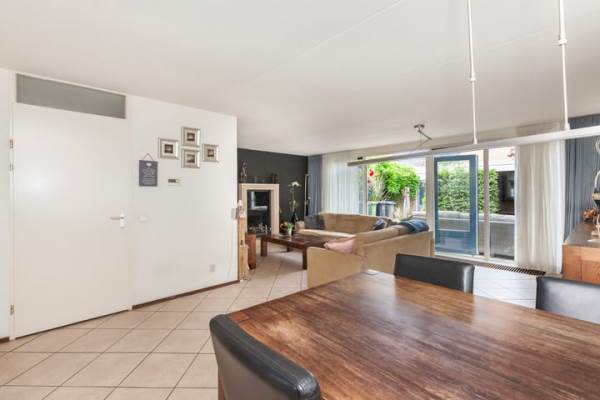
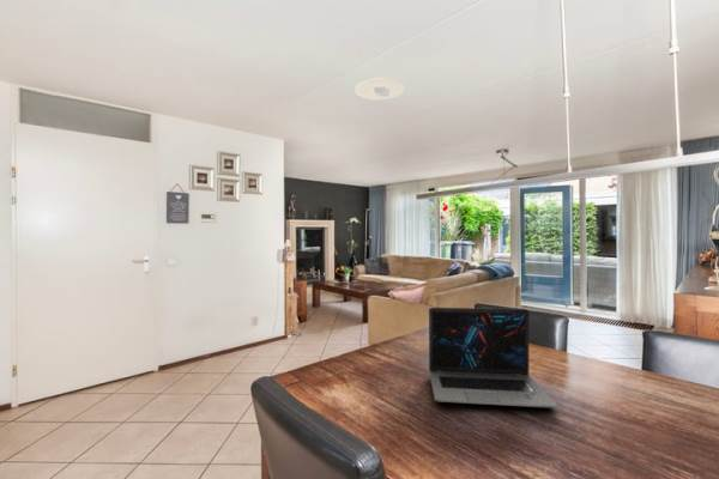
+ laptop [428,307,558,410]
+ recessed light [354,78,405,102]
